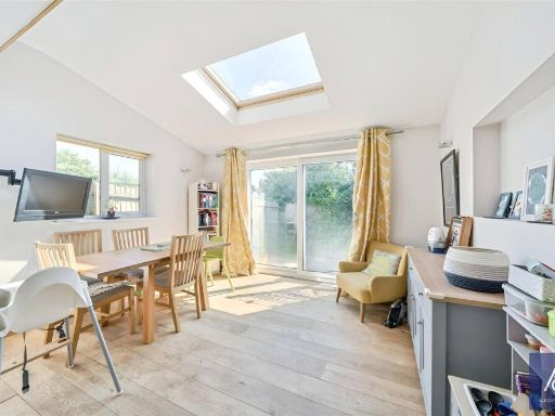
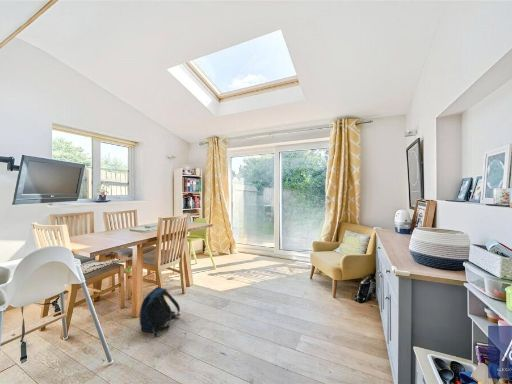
+ backpack [139,286,181,338]
